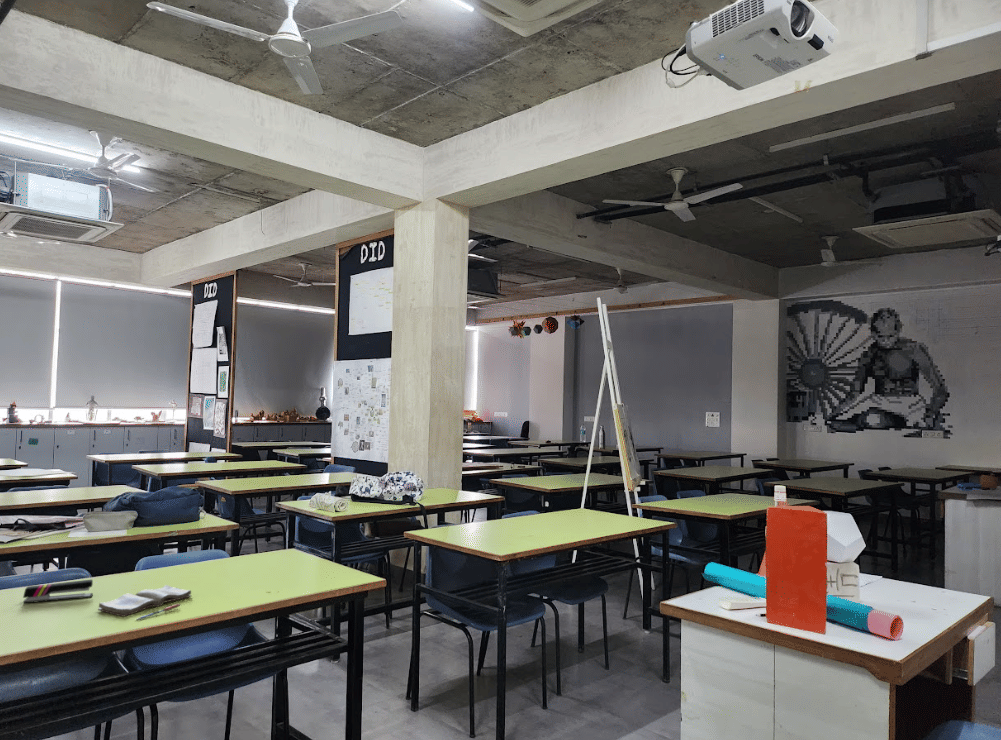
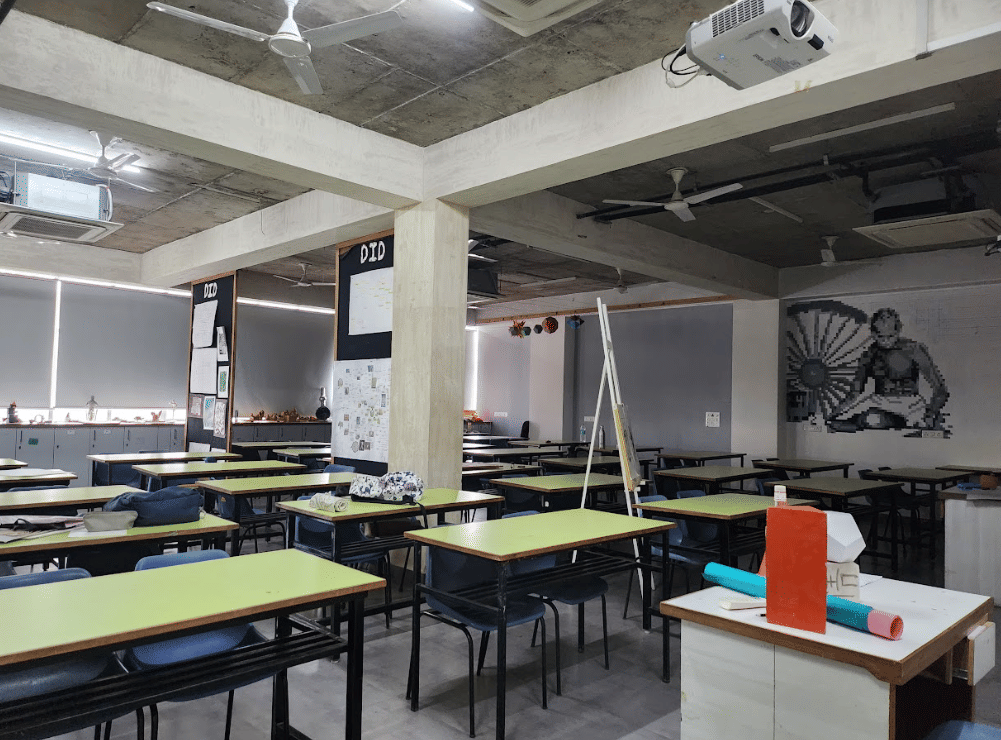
- pen [134,603,182,621]
- diary [97,584,192,618]
- stapler [22,579,94,604]
